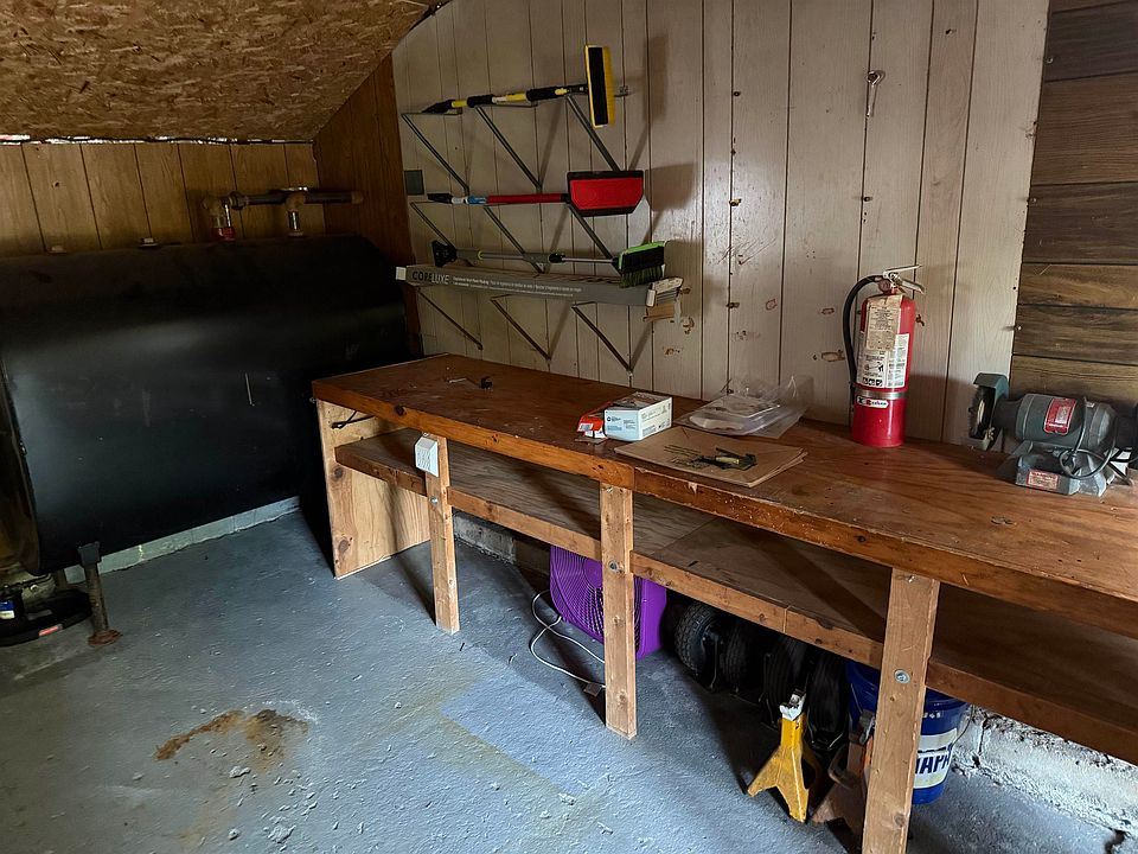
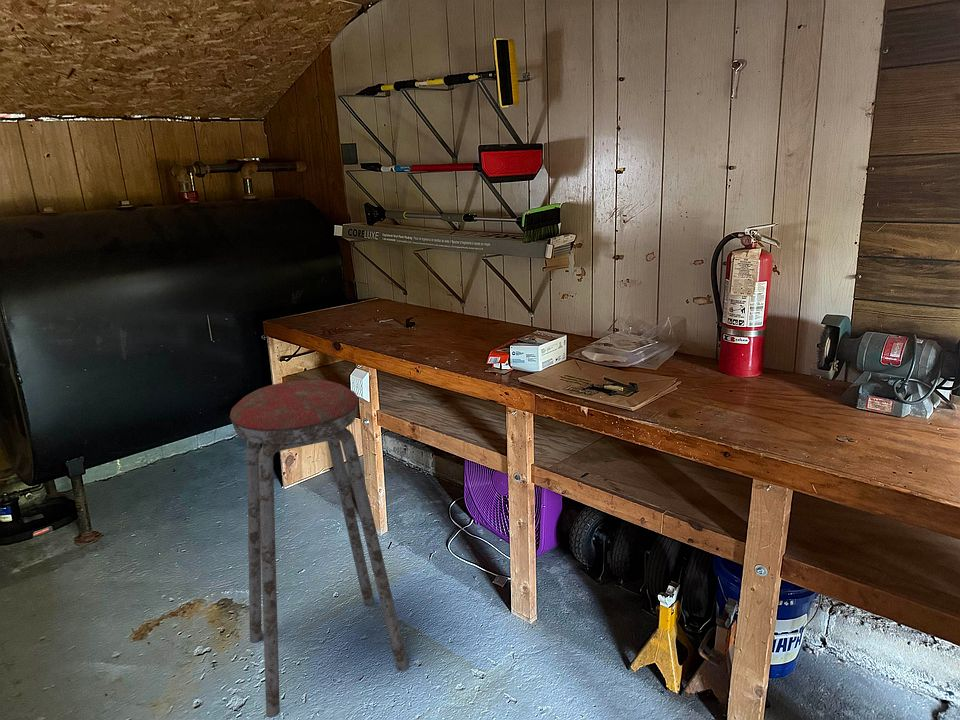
+ music stool [229,379,409,719]
